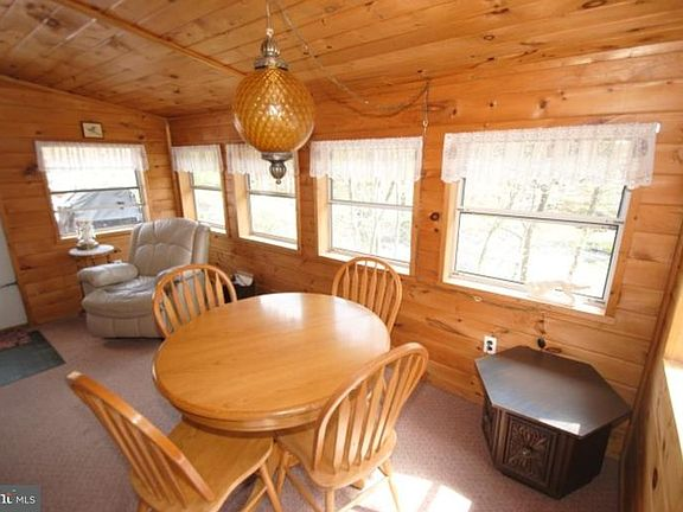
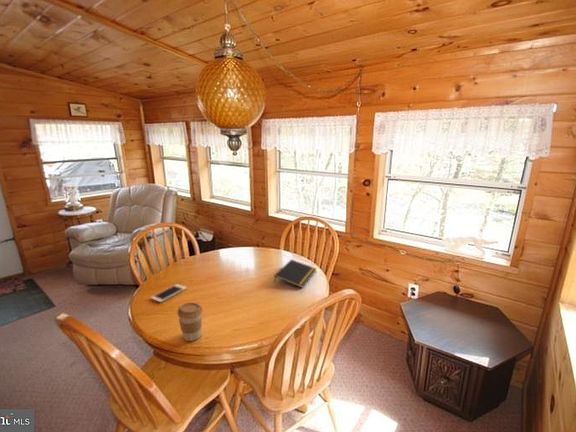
+ coffee cup [176,302,204,342]
+ cell phone [150,283,188,303]
+ notepad [273,258,318,289]
